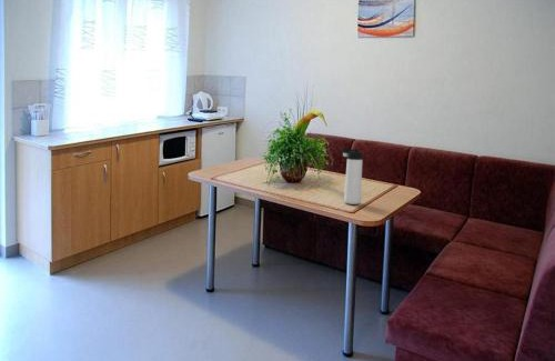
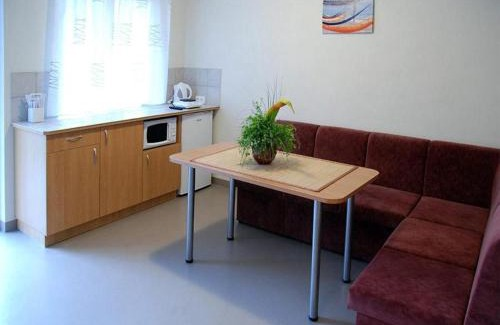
- thermos bottle [340,147,364,205]
